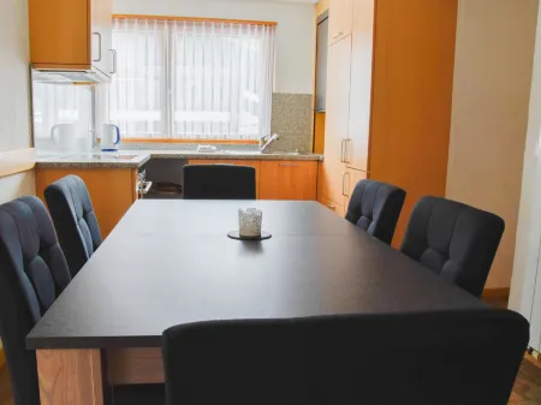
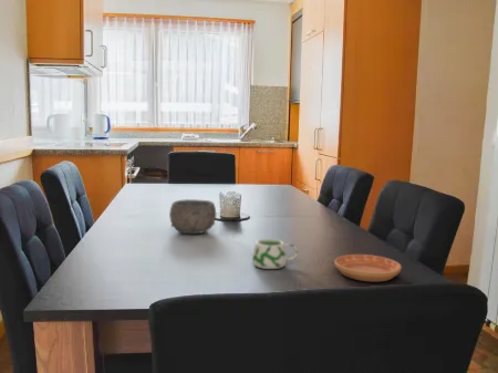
+ mug [251,238,299,270]
+ bowl [168,198,217,235]
+ saucer [333,253,403,283]
